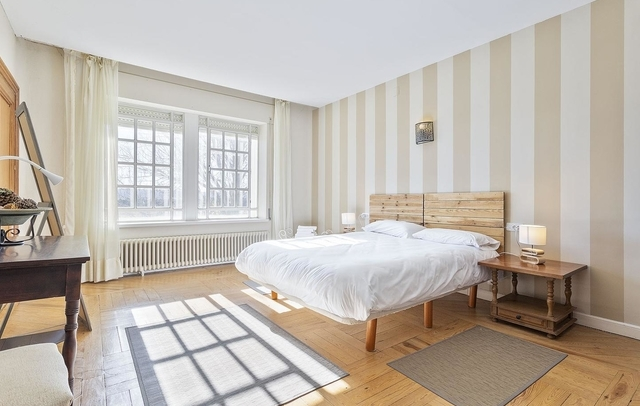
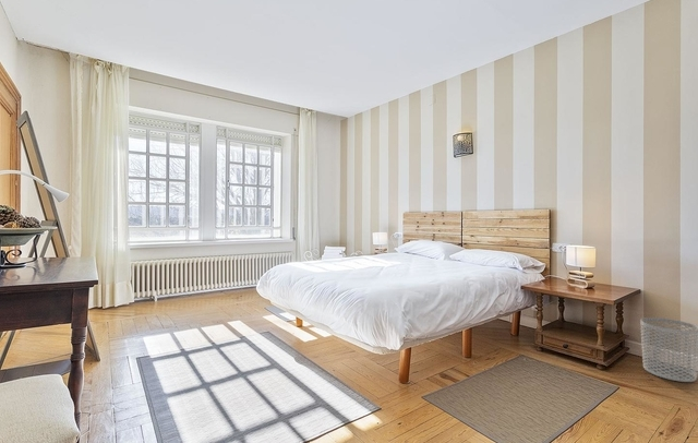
+ waste bin [639,316,698,383]
